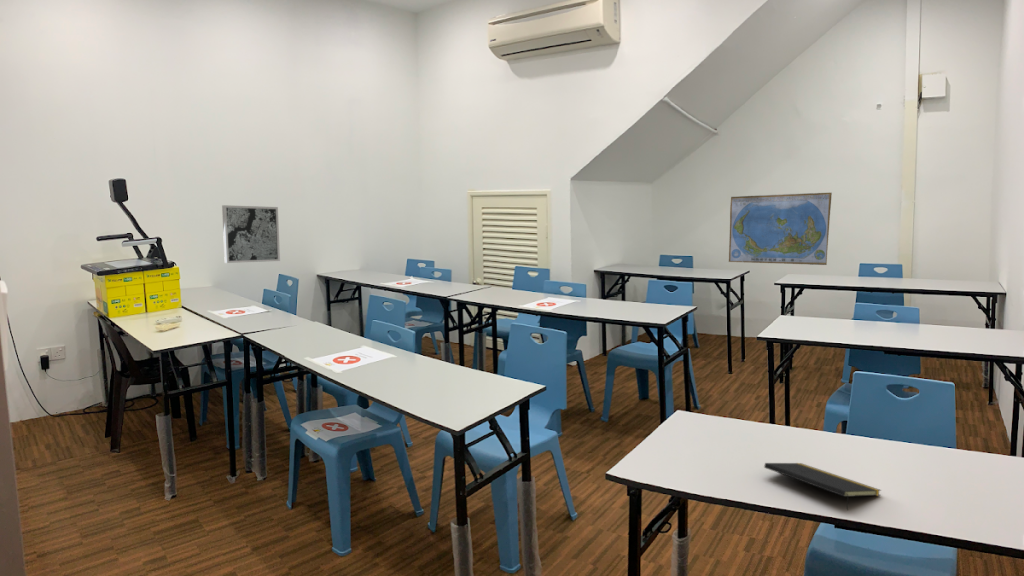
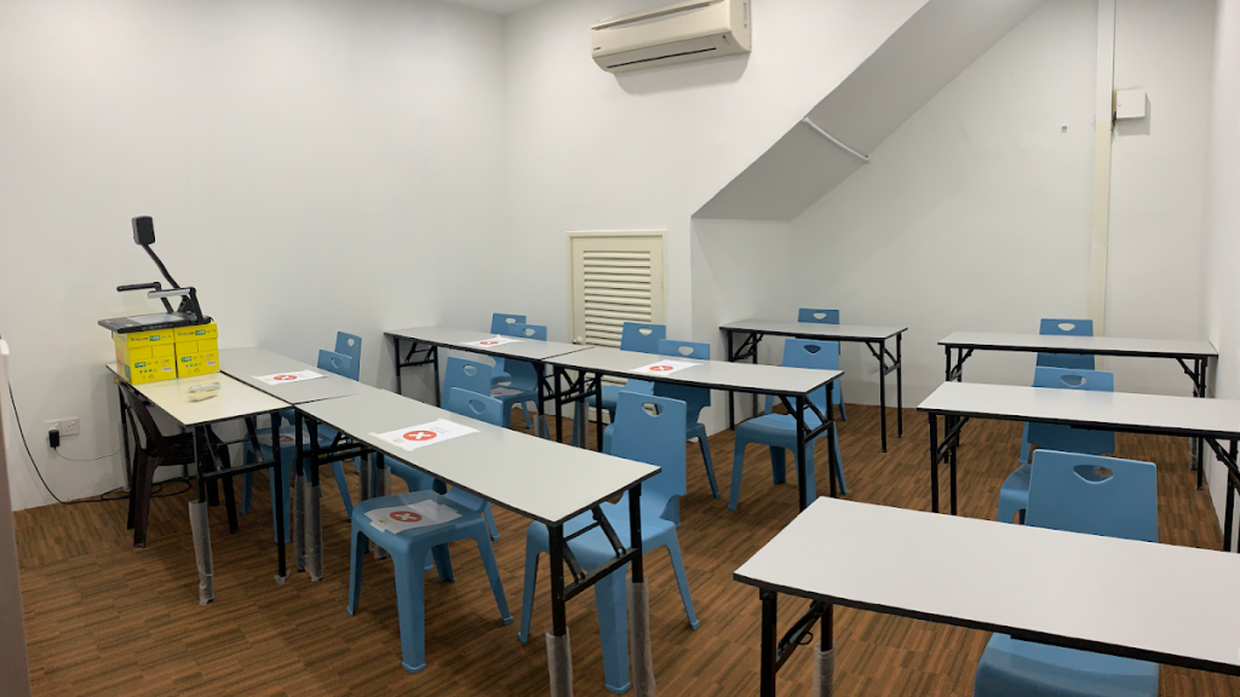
- notepad [763,462,882,511]
- world map [728,192,833,266]
- wall art [221,204,281,264]
